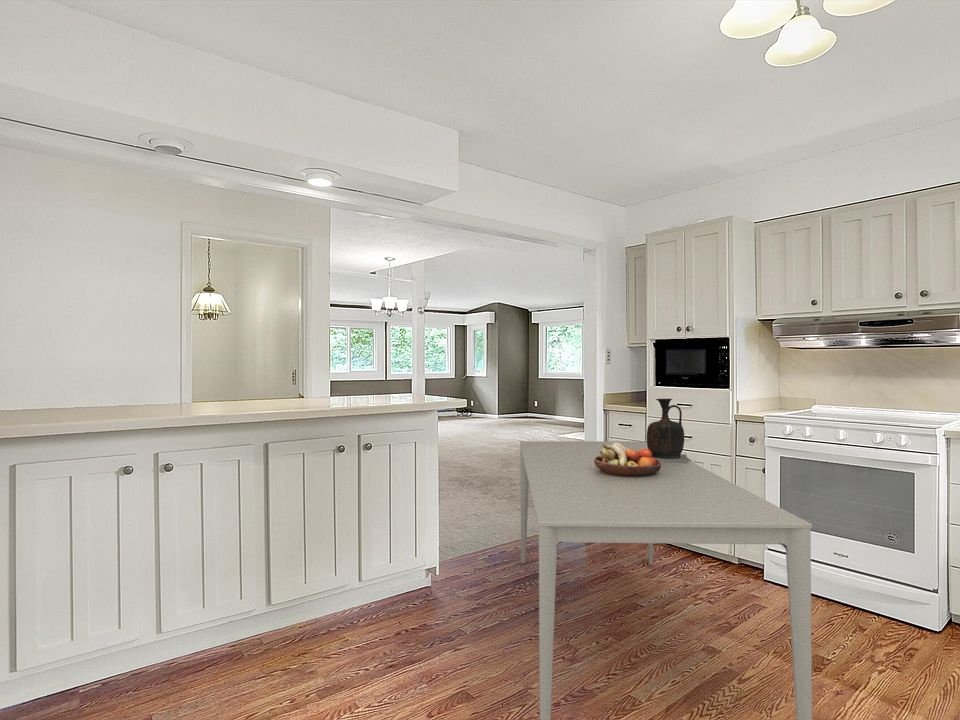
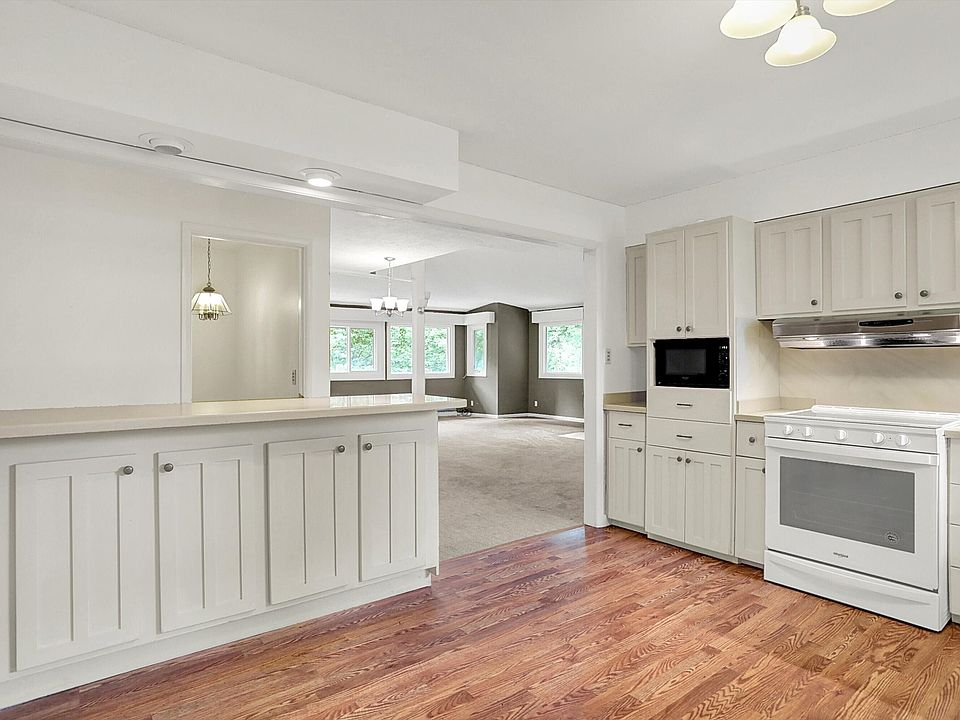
- fruit bowl [594,443,661,477]
- vase [646,398,689,463]
- dining table [519,440,813,720]
